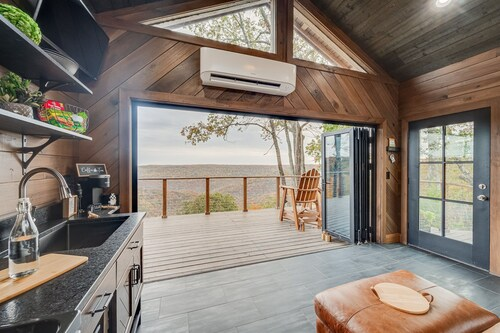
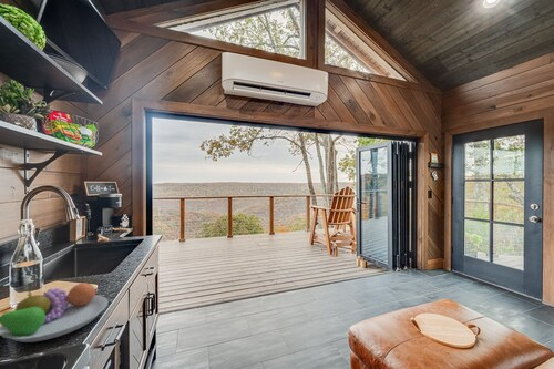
+ fruit bowl [0,280,110,344]
